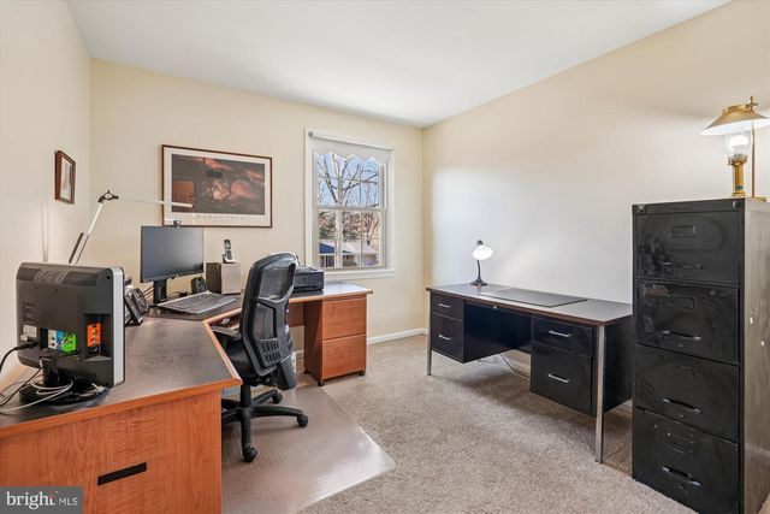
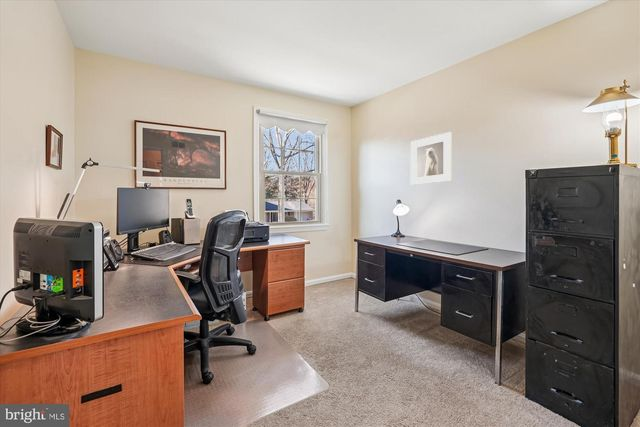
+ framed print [410,131,452,186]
